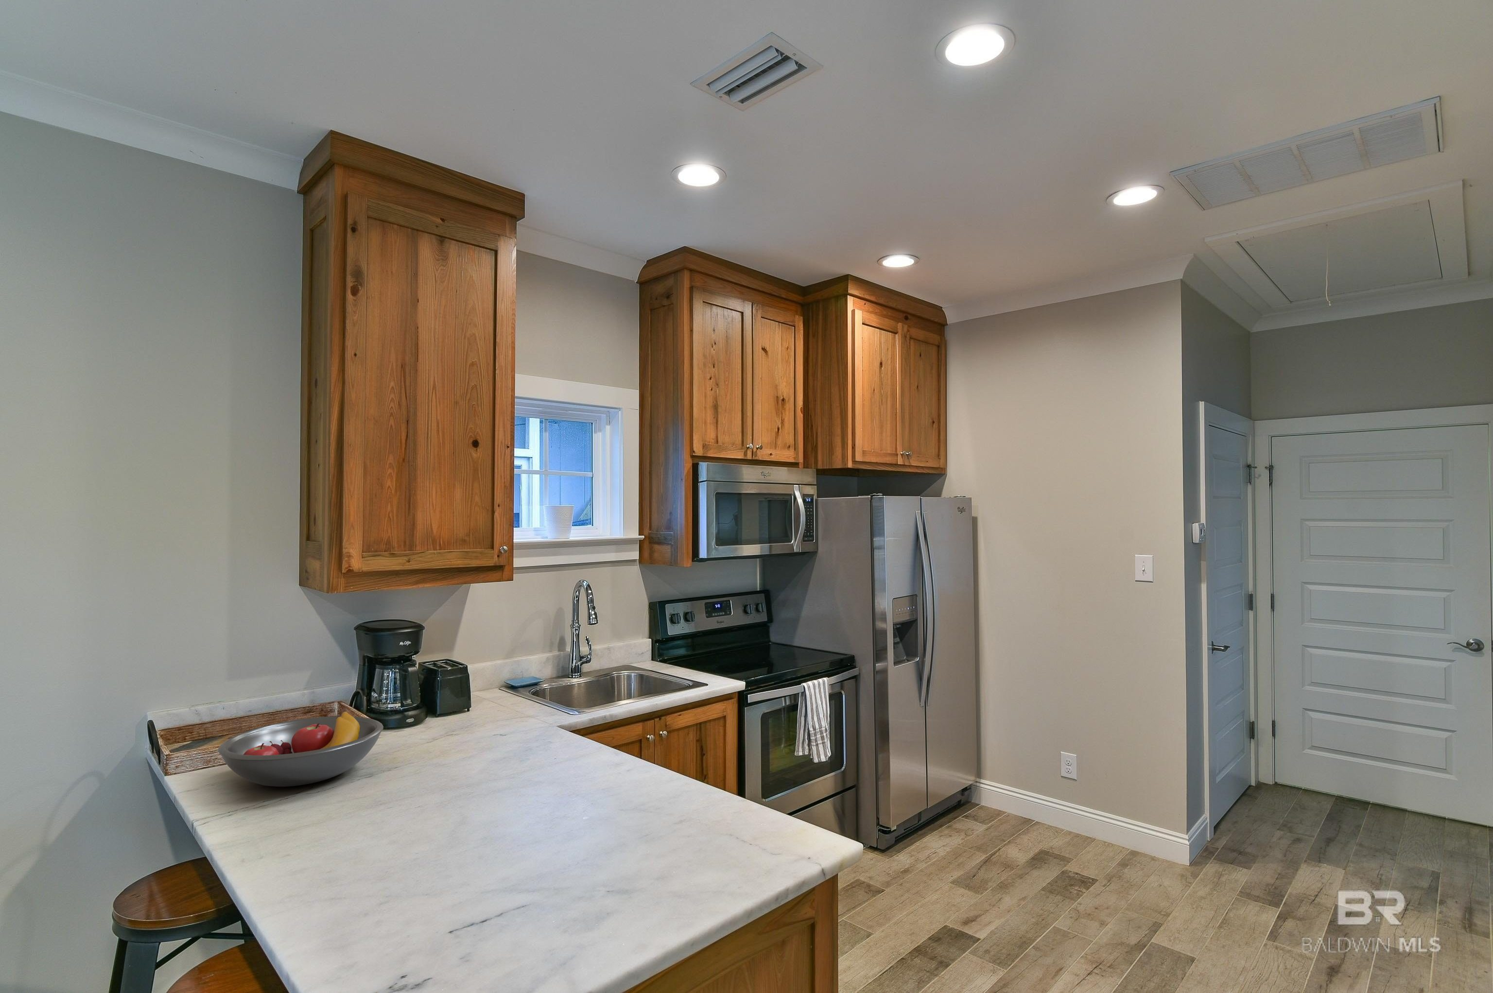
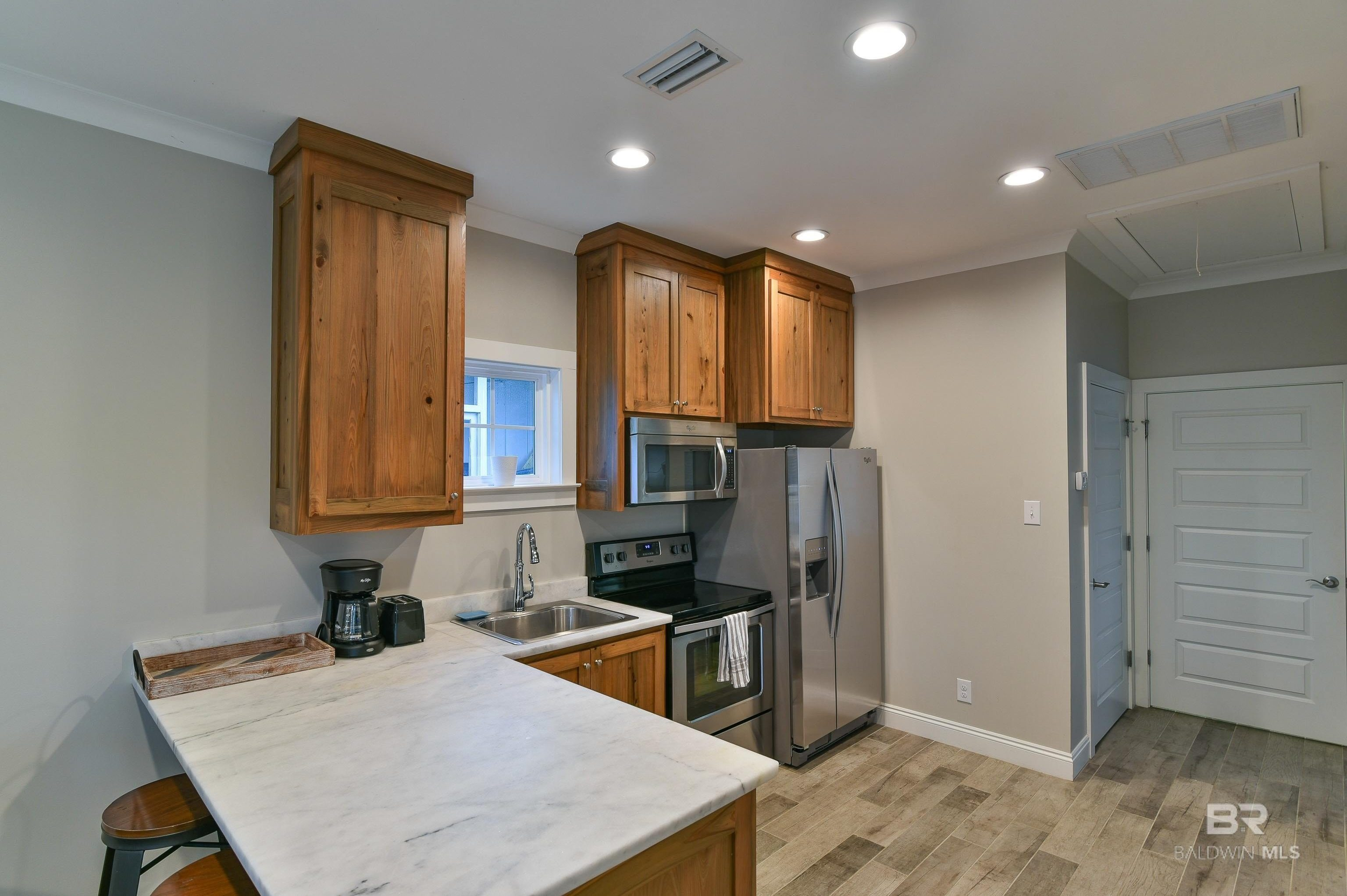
- fruit bowl [217,709,384,787]
